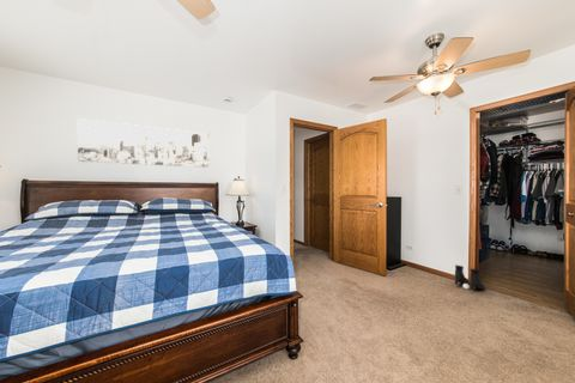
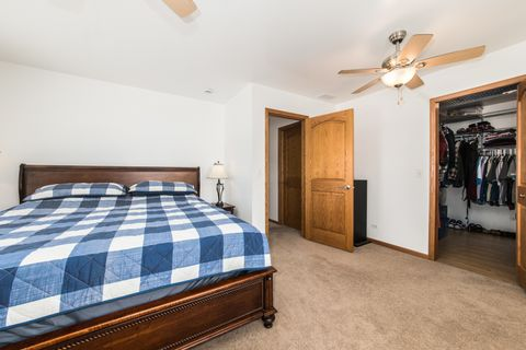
- wall art [77,117,211,169]
- boots [454,265,486,291]
